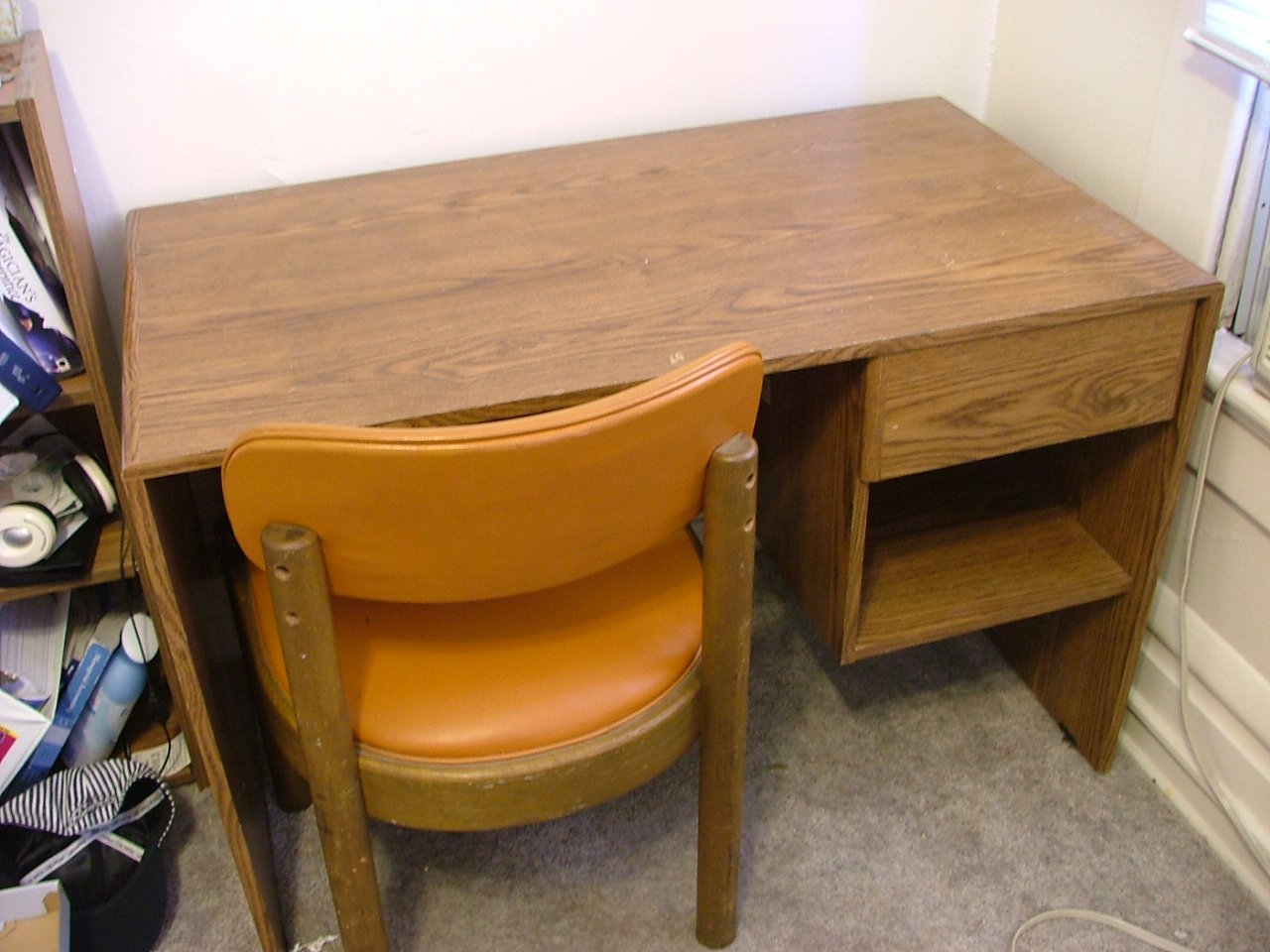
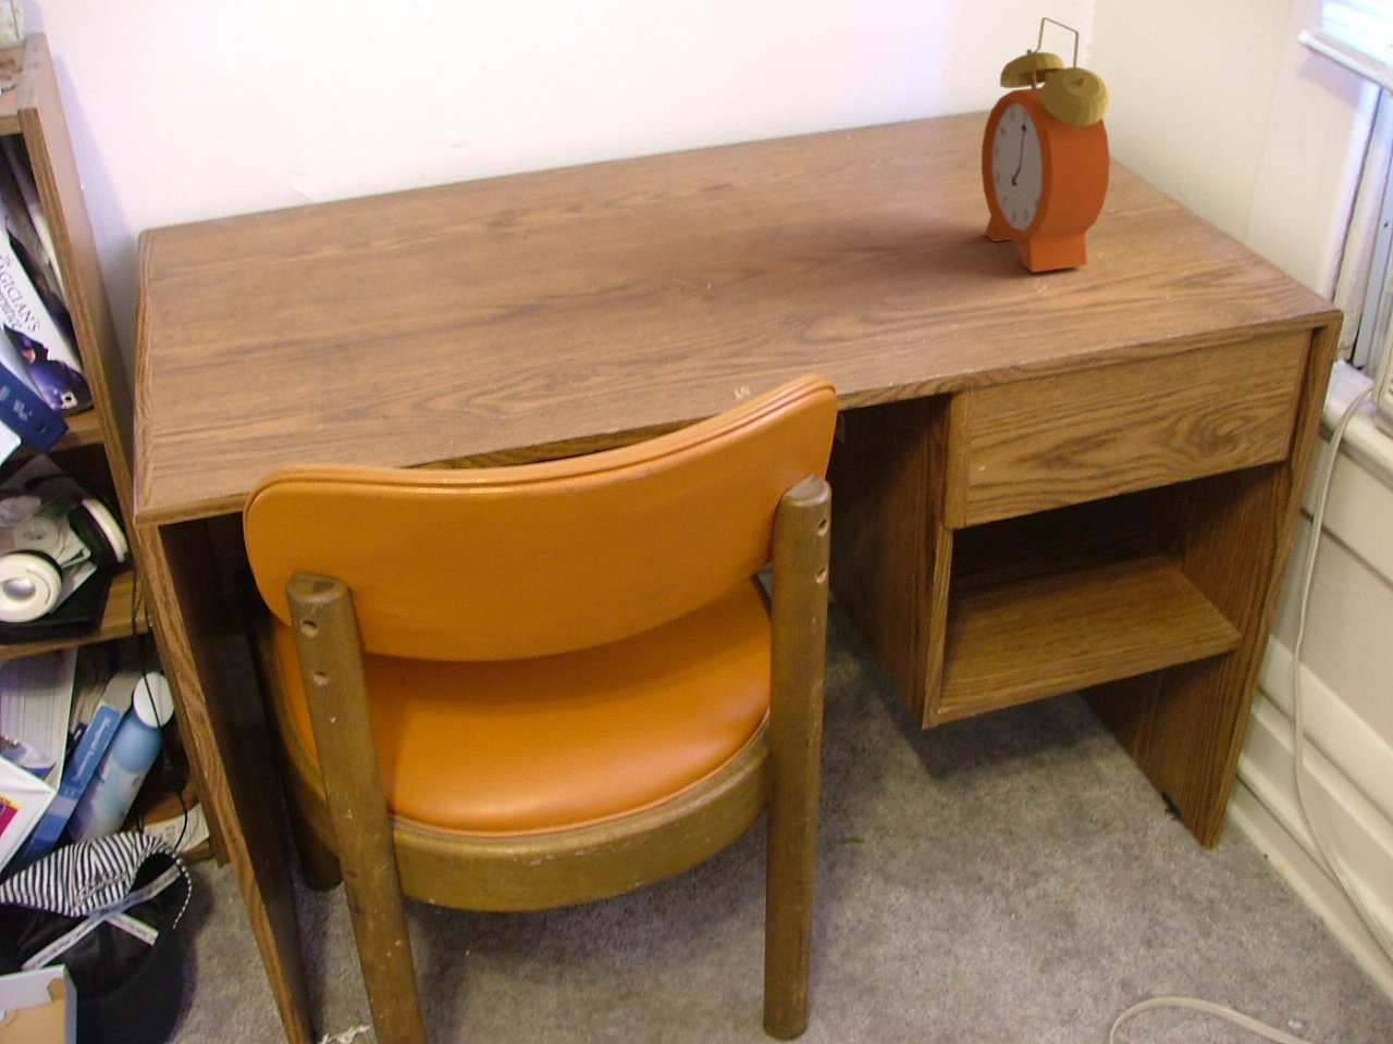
+ alarm clock [981,16,1111,273]
